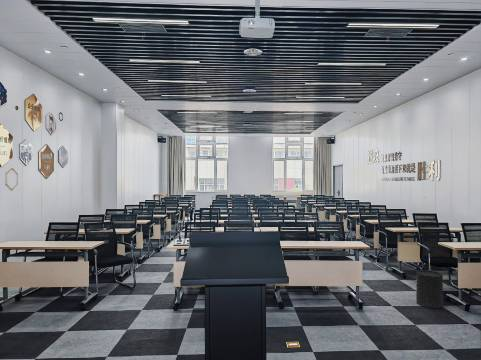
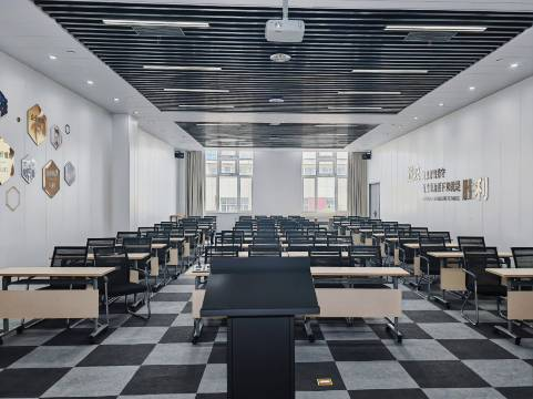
- trash can [415,269,444,309]
